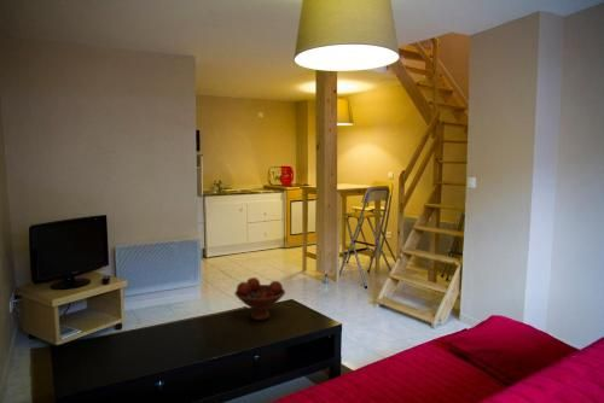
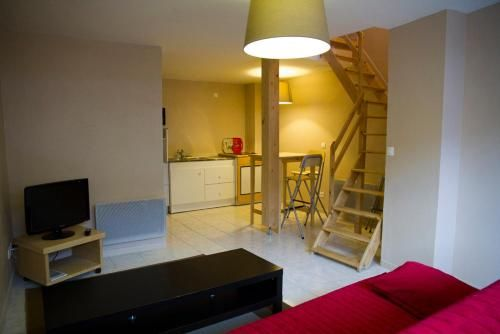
- fruit bowl [233,276,286,321]
